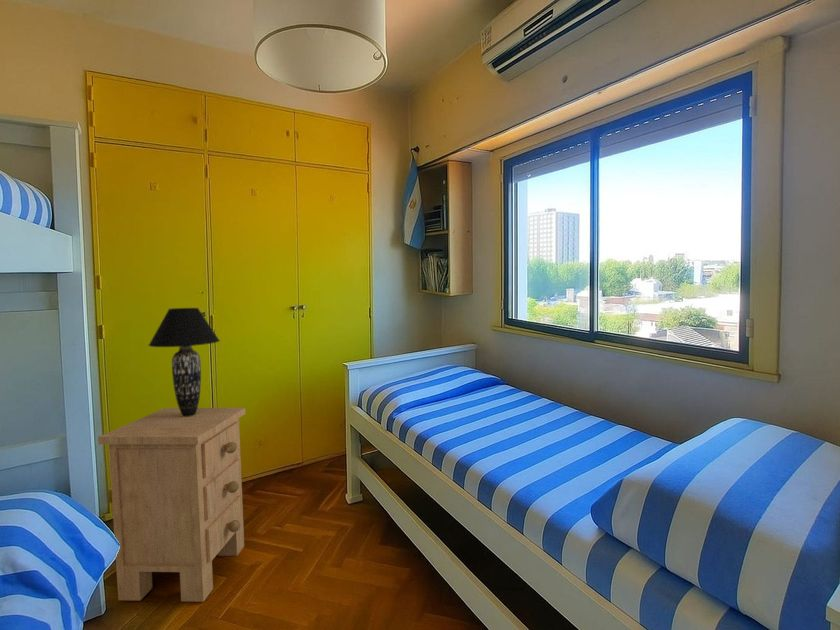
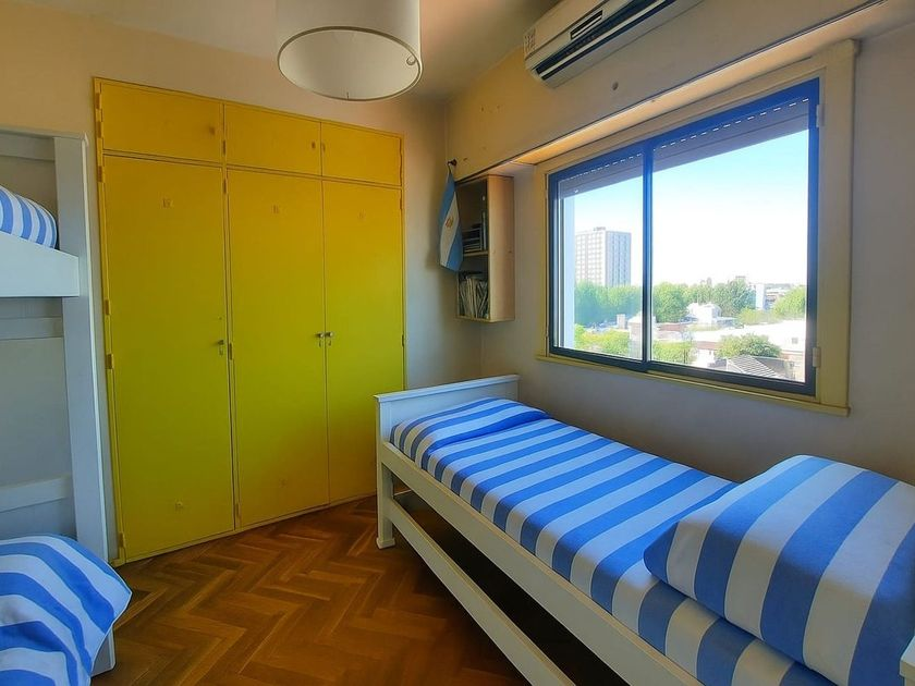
- table lamp [147,307,221,417]
- nightstand [97,407,246,603]
